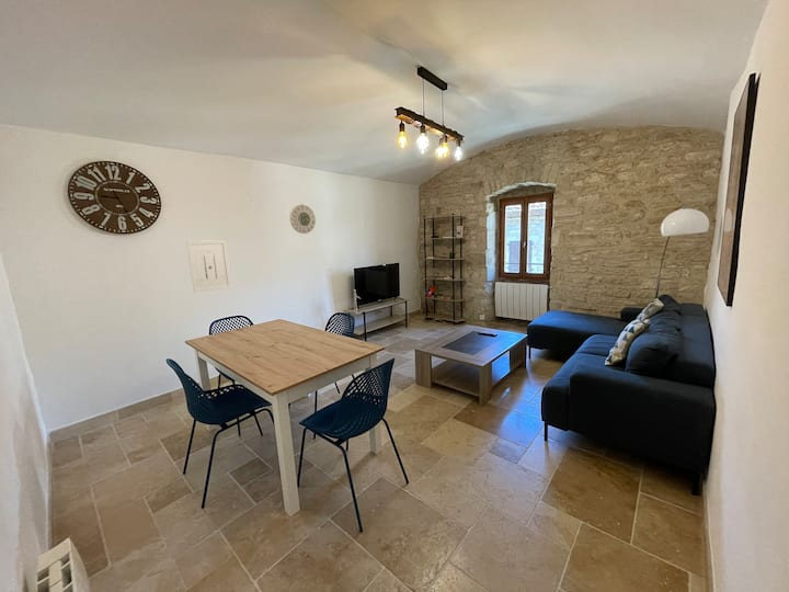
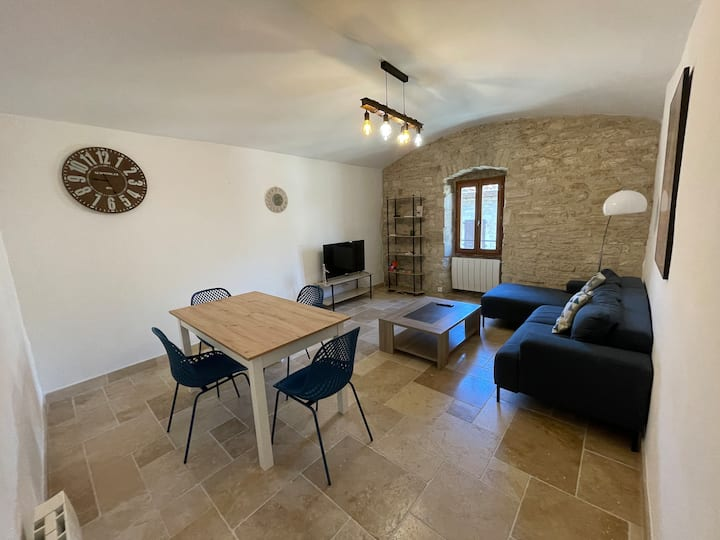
- wall art [185,239,232,294]
